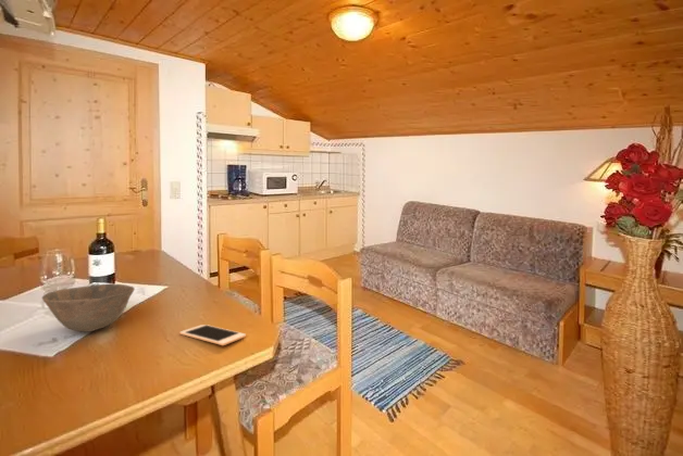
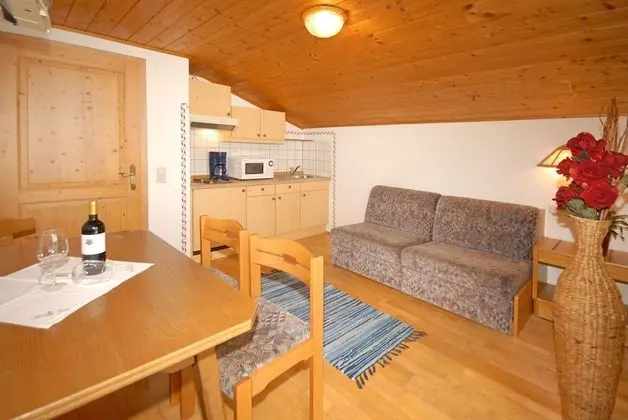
- cell phone [178,324,247,346]
- bowl [41,283,136,332]
